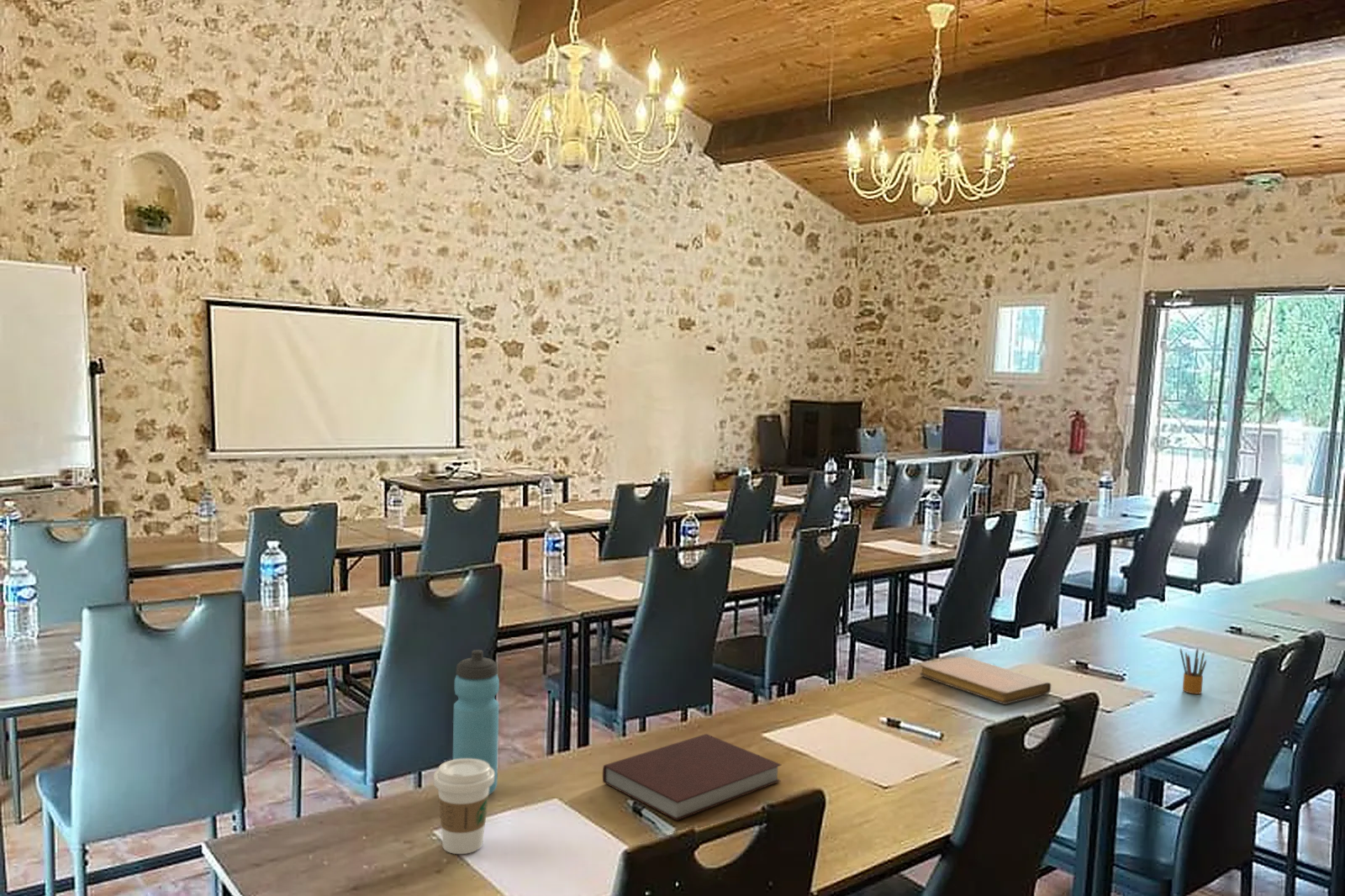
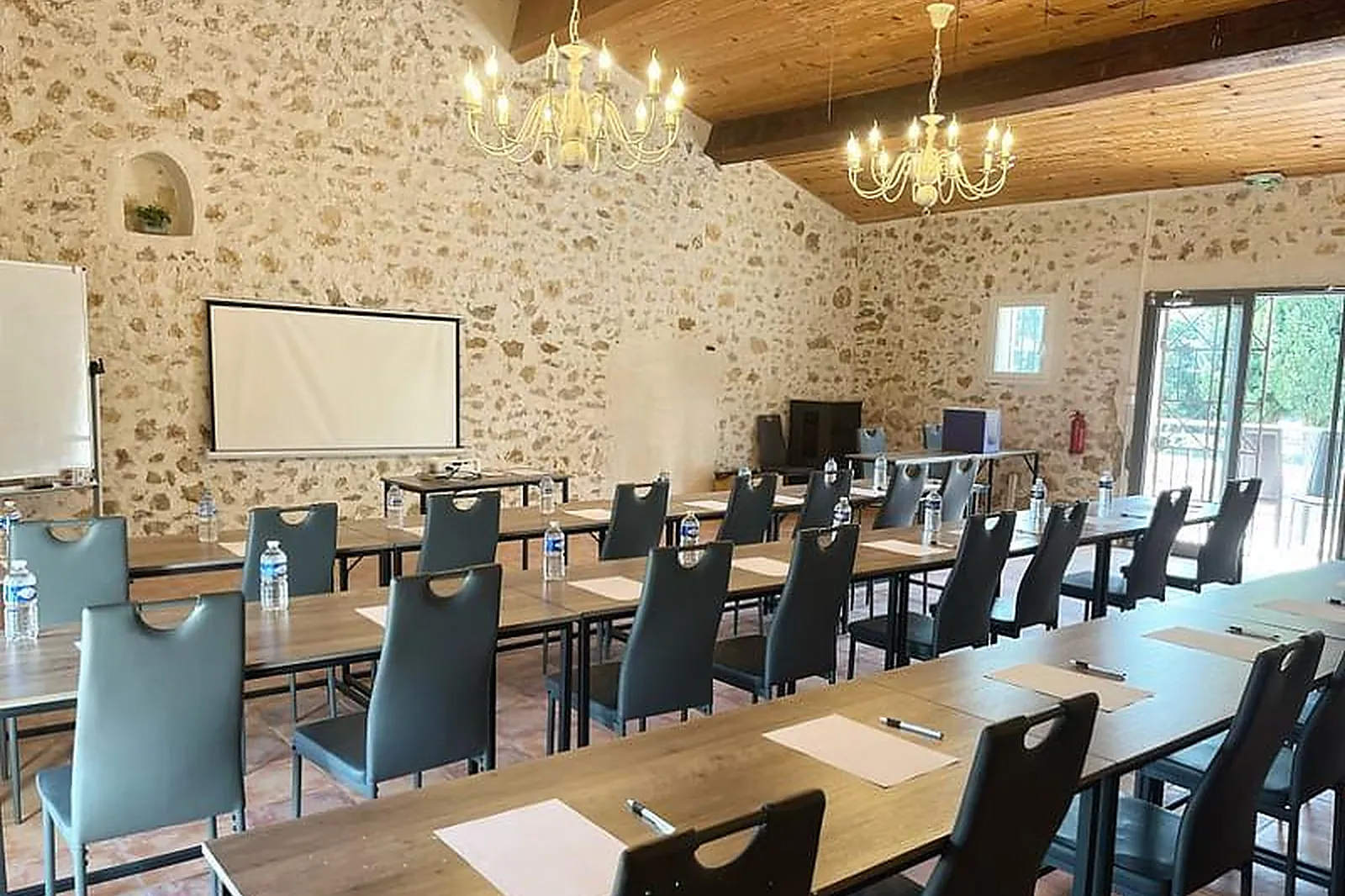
- pencil box [1179,647,1207,695]
- coffee cup [433,758,494,855]
- notebook [919,656,1052,705]
- water bottle [452,649,500,796]
- notebook [602,733,782,821]
